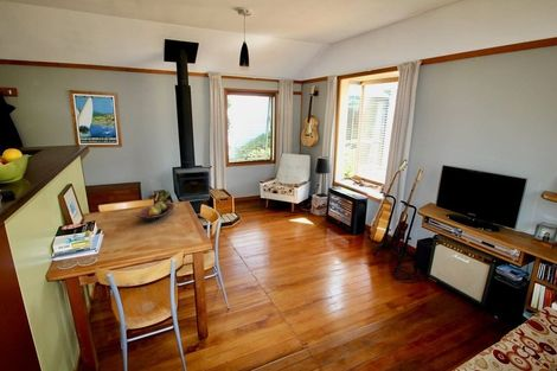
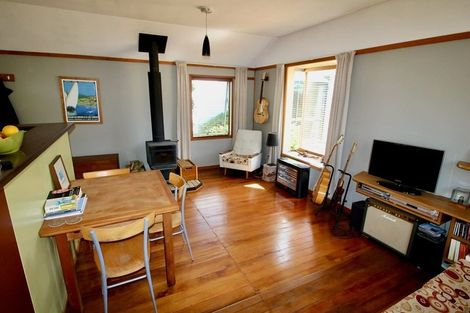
- fruit bowl [135,202,175,223]
